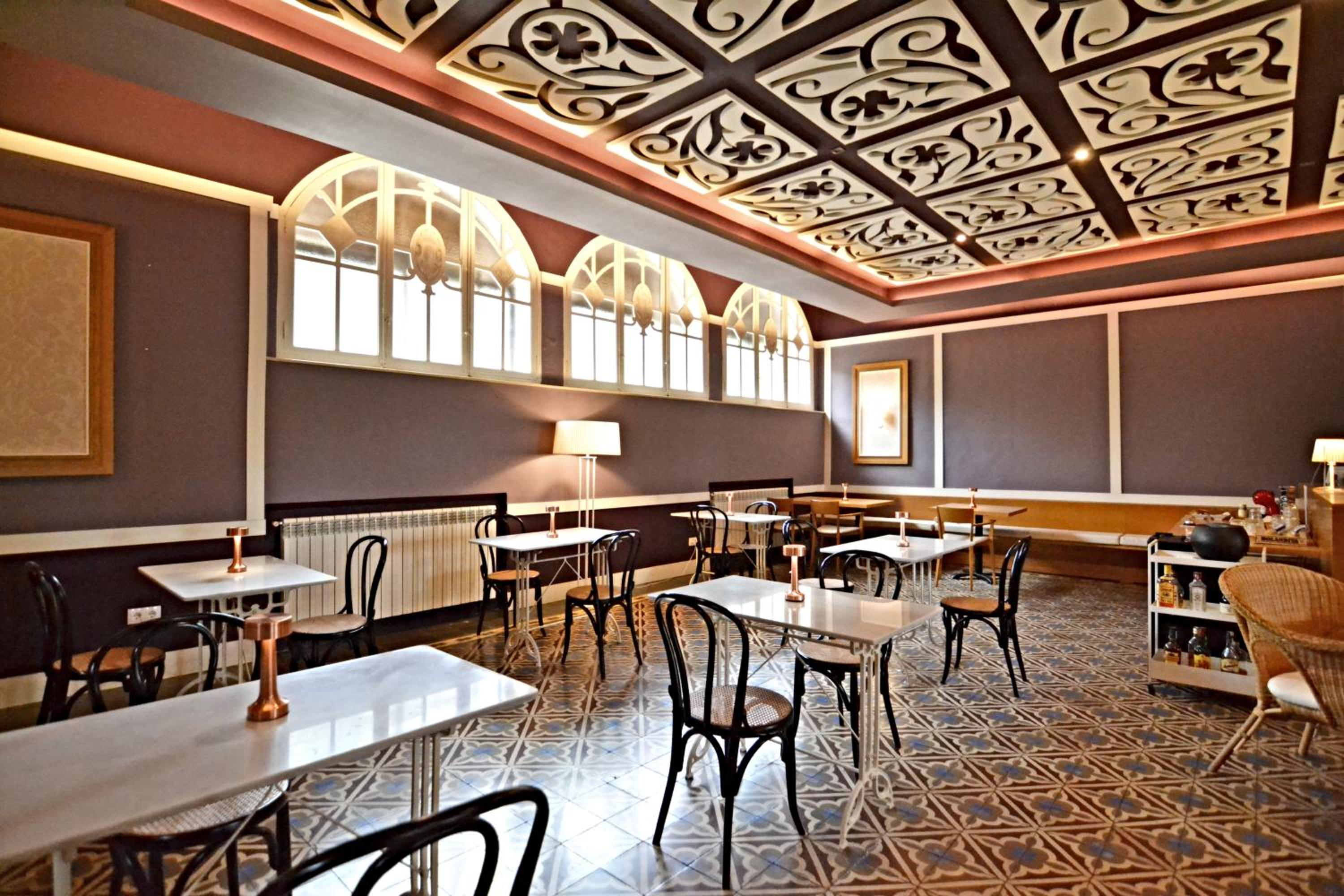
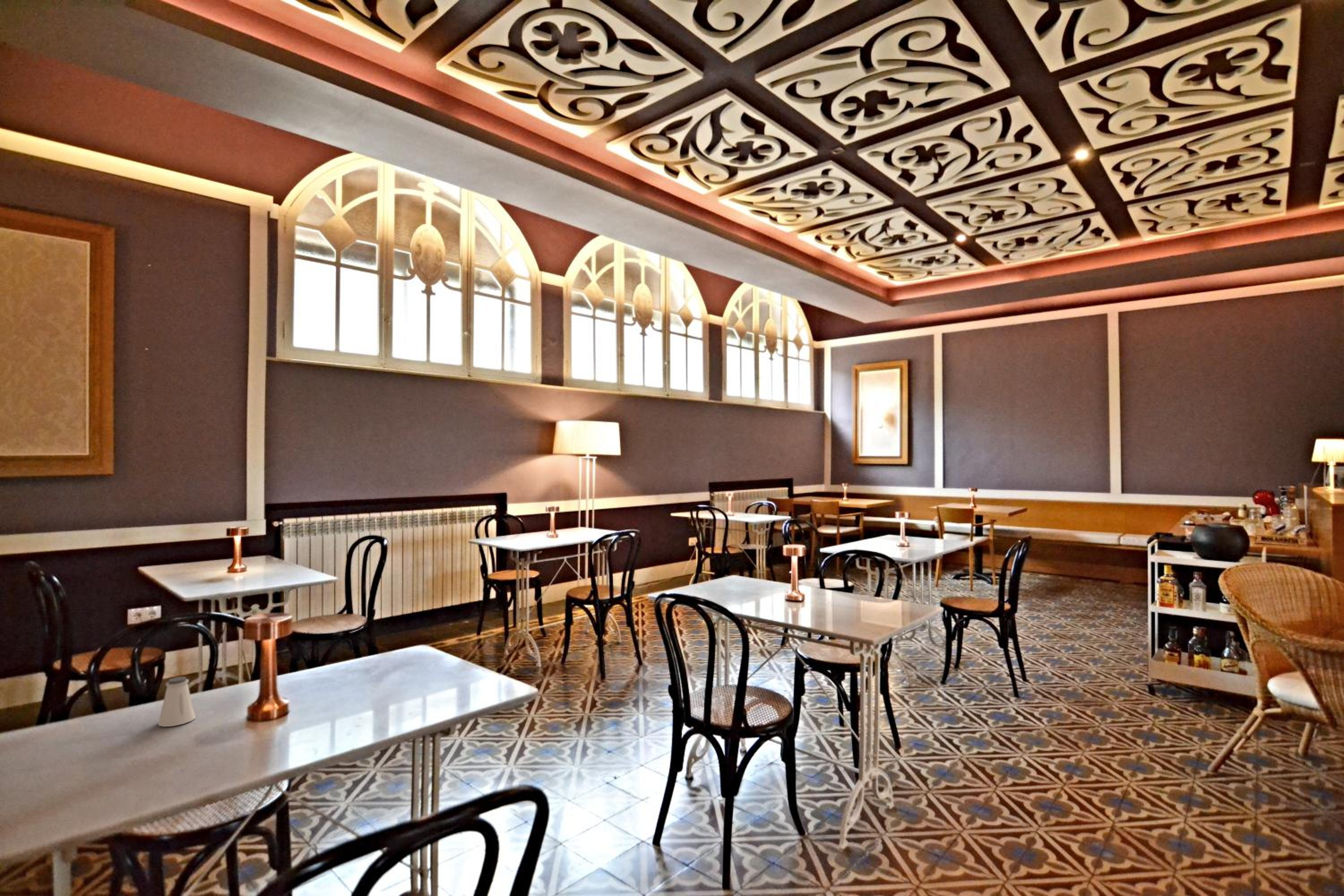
+ saltshaker [158,676,196,727]
